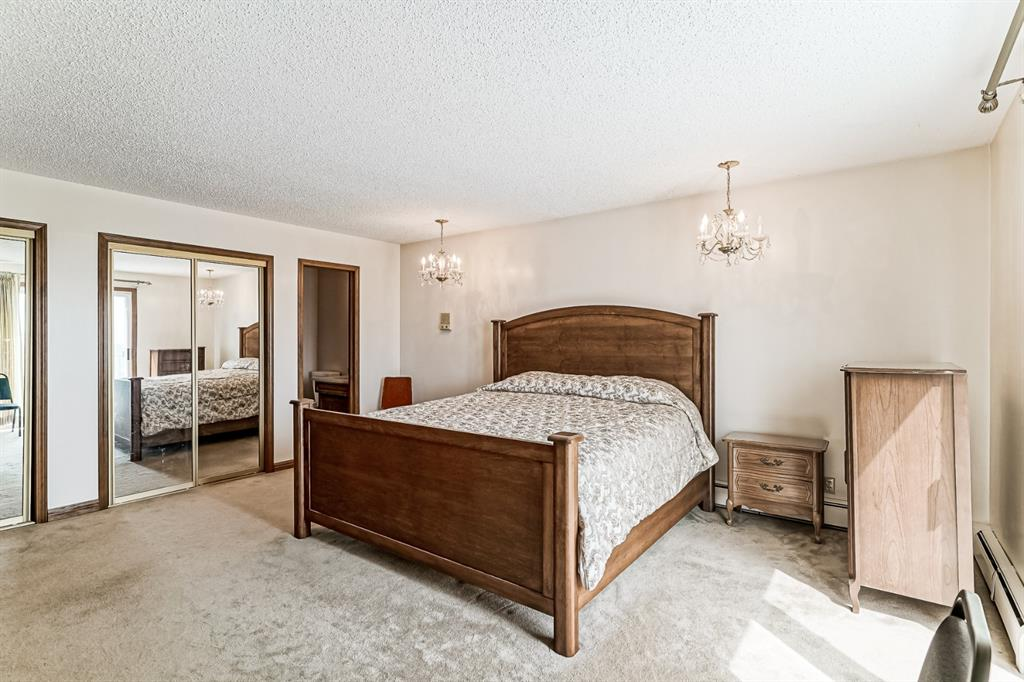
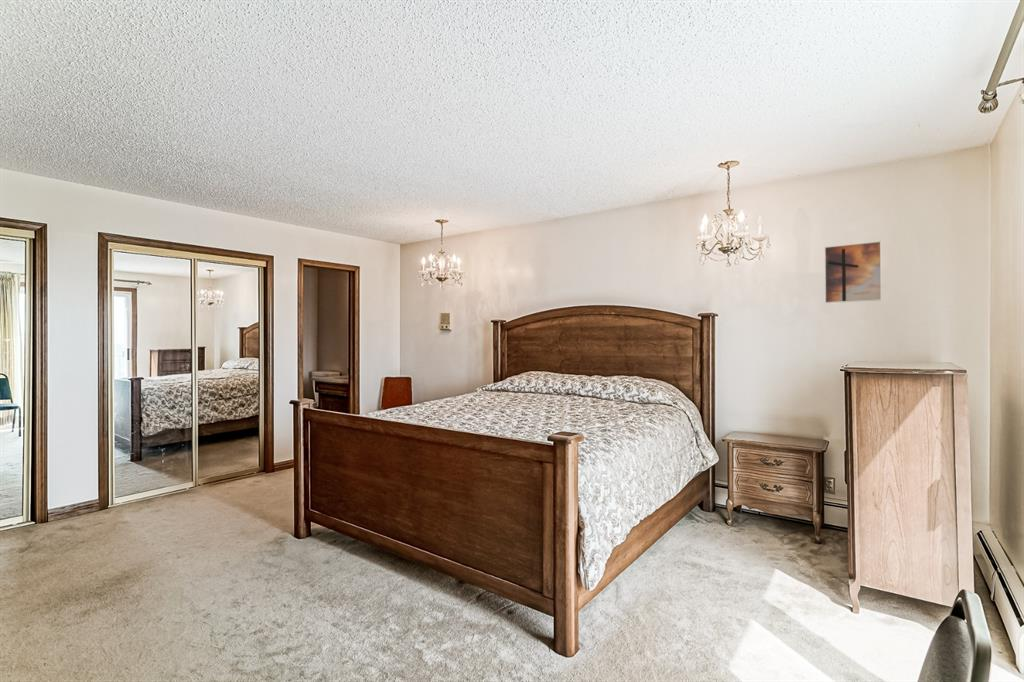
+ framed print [824,240,883,304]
